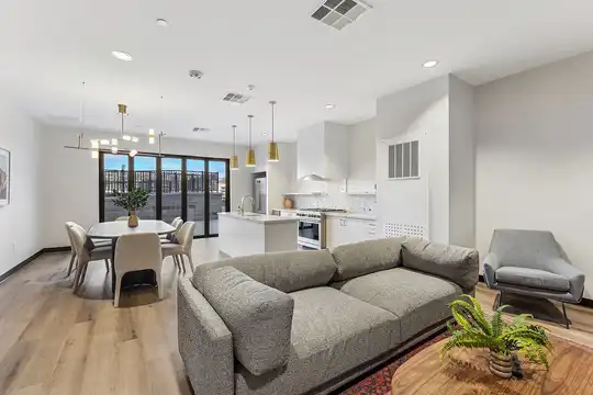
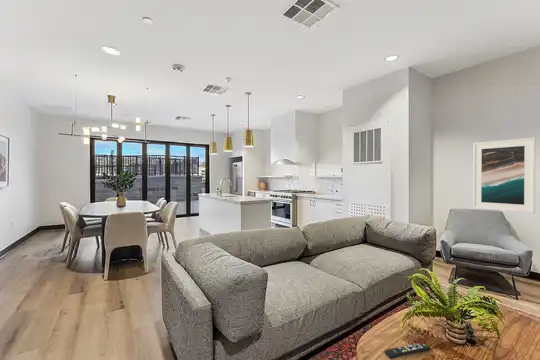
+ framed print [472,136,536,214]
+ remote control [383,341,431,360]
